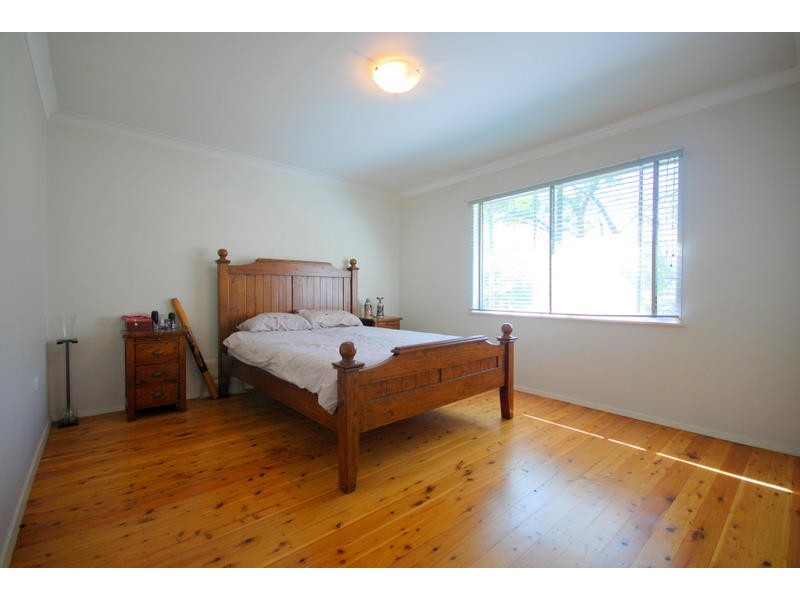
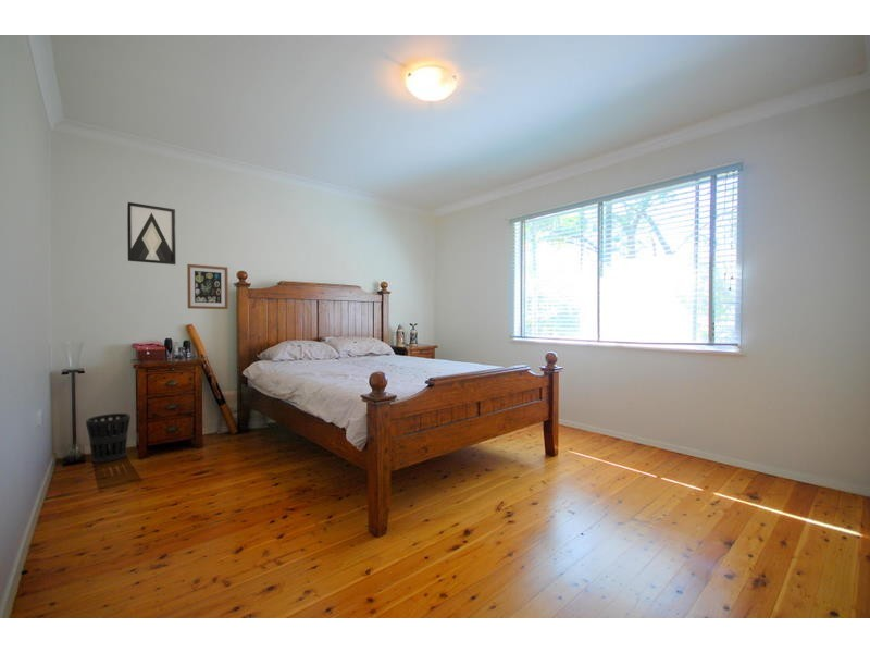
+ wall art [126,201,177,266]
+ wall art [186,263,229,310]
+ wastebasket [85,412,132,464]
